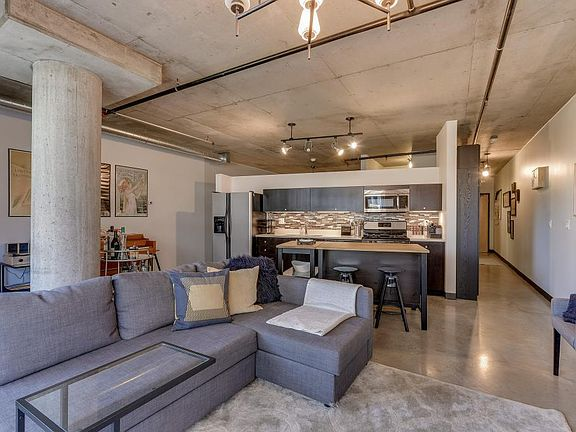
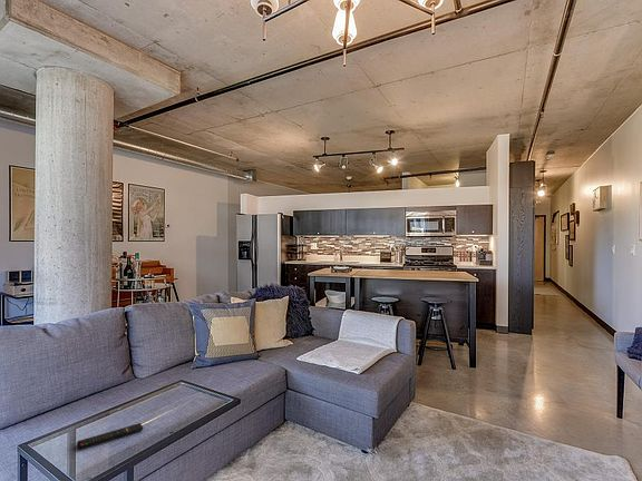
+ remote control [76,422,144,450]
